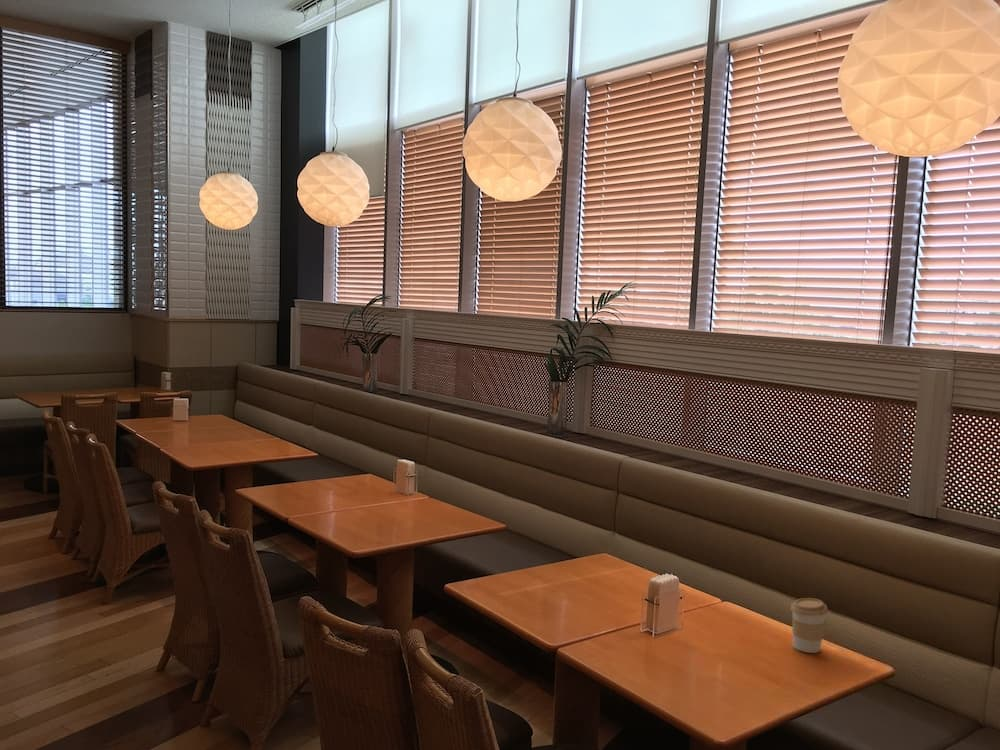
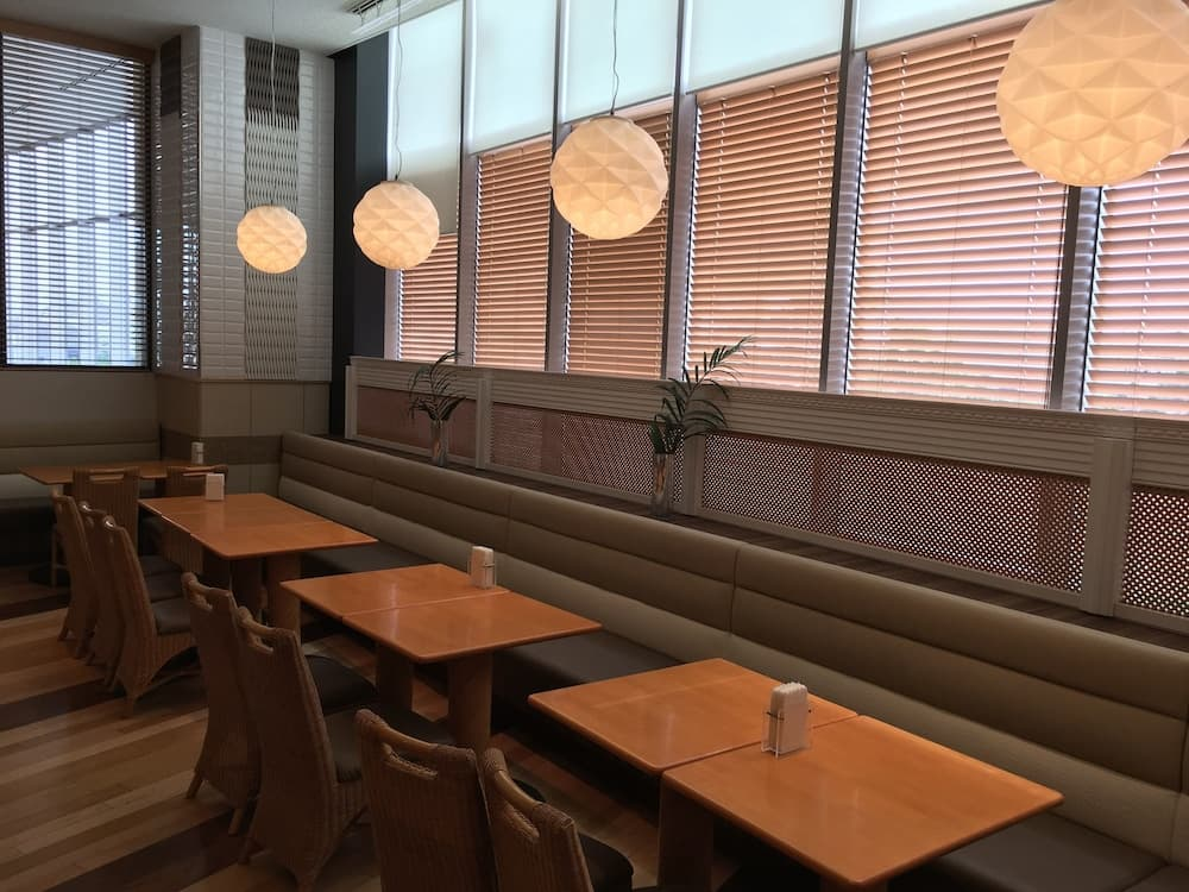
- coffee cup [790,597,829,654]
